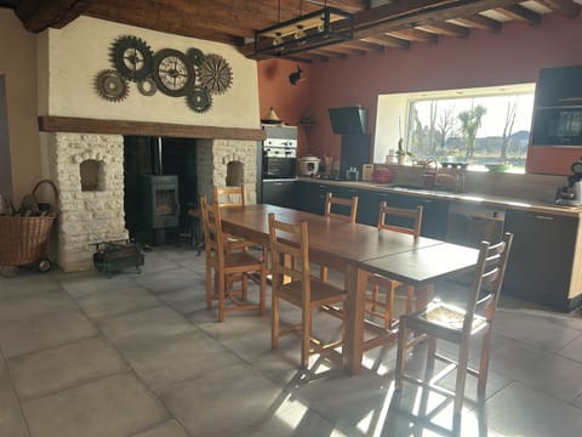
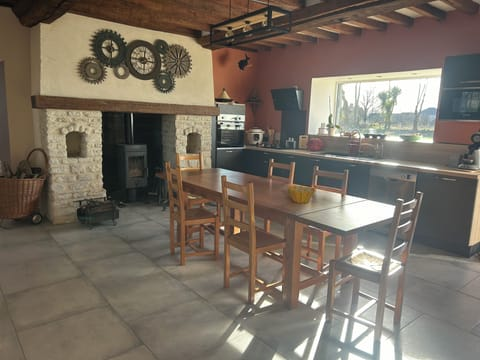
+ bowl [286,185,317,204]
